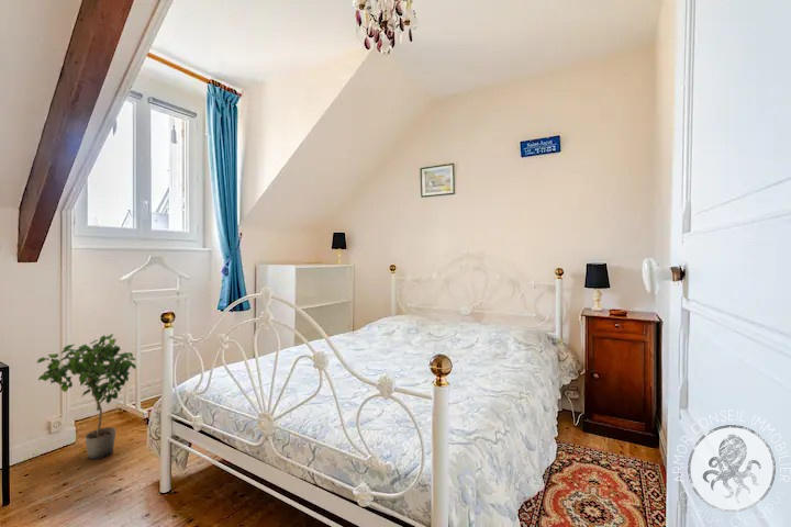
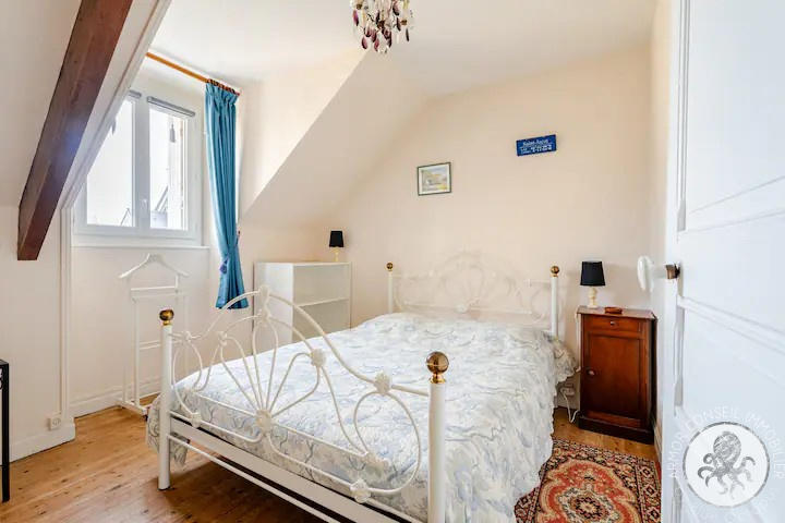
- potted plant [35,333,137,460]
